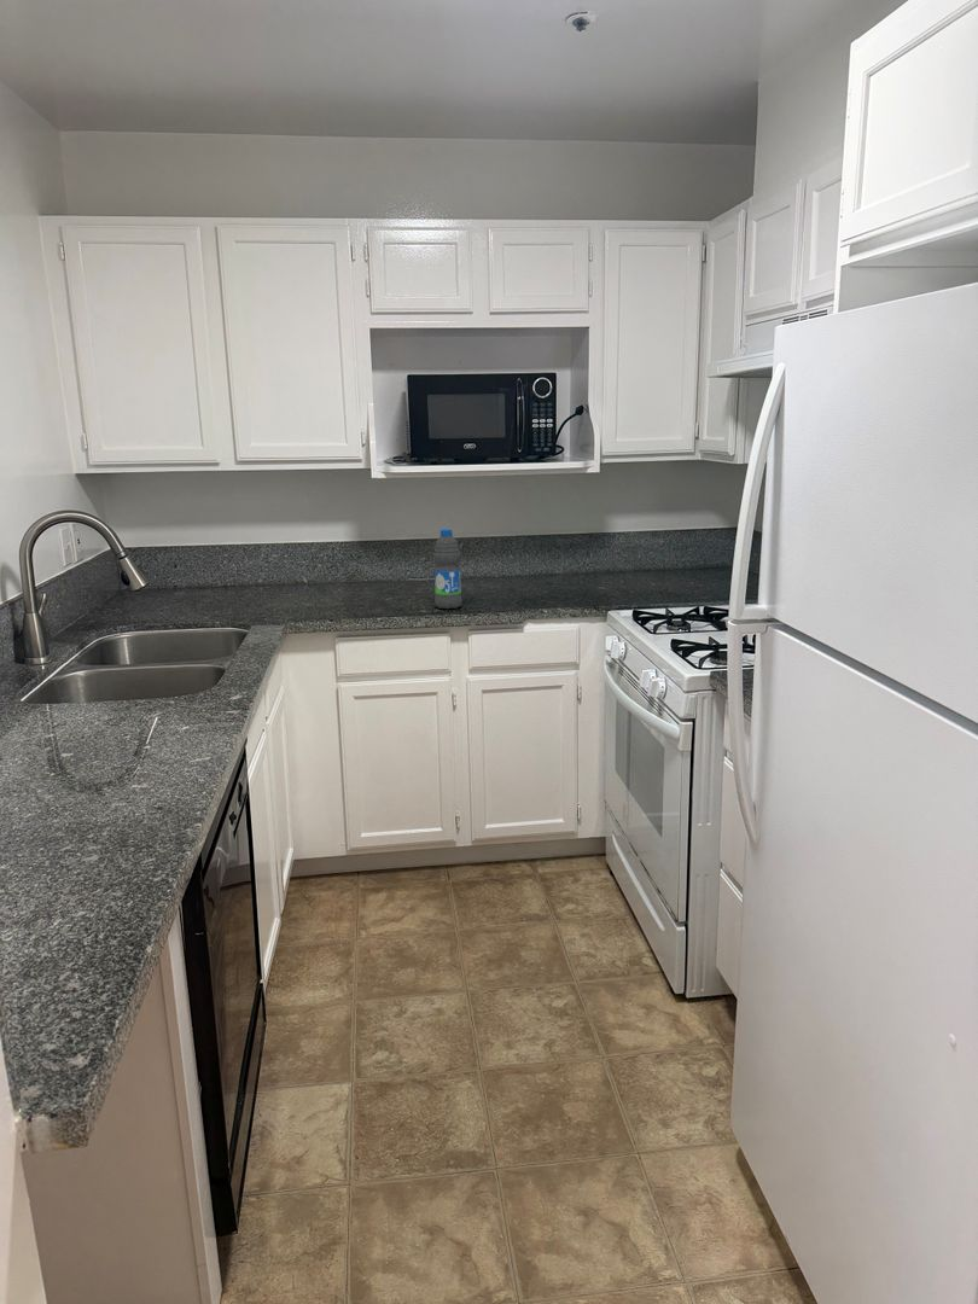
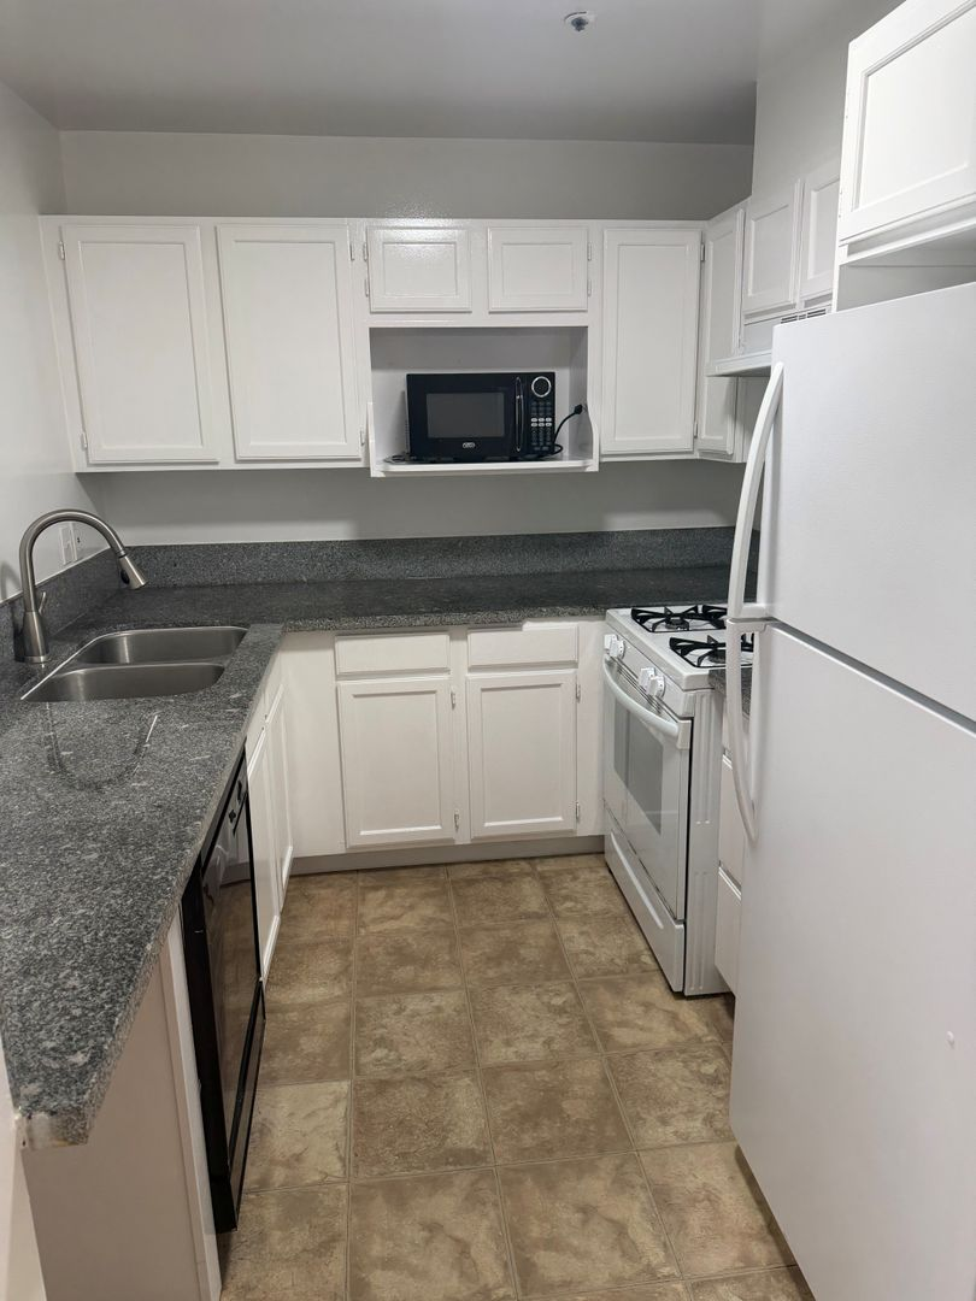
- water bottle [432,528,464,610]
